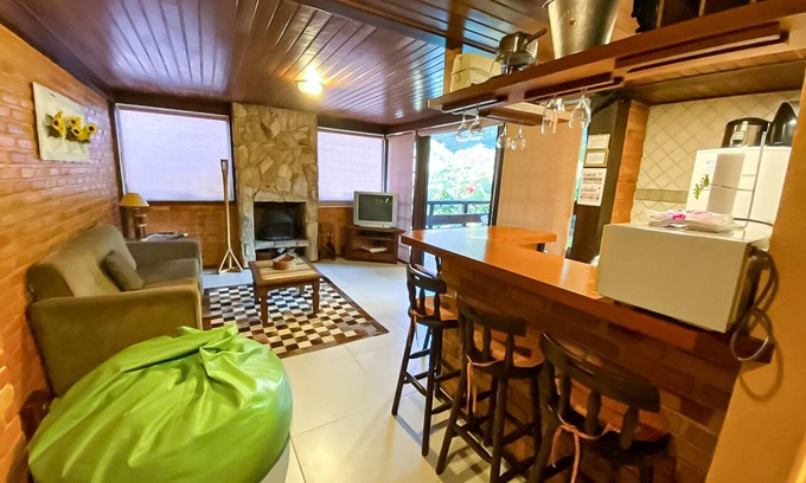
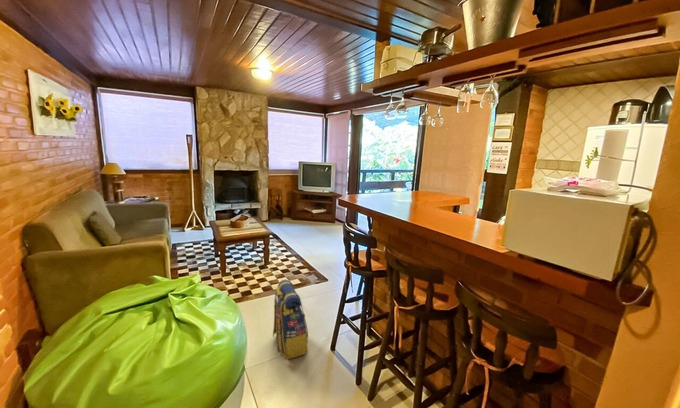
+ backpack [272,279,309,360]
